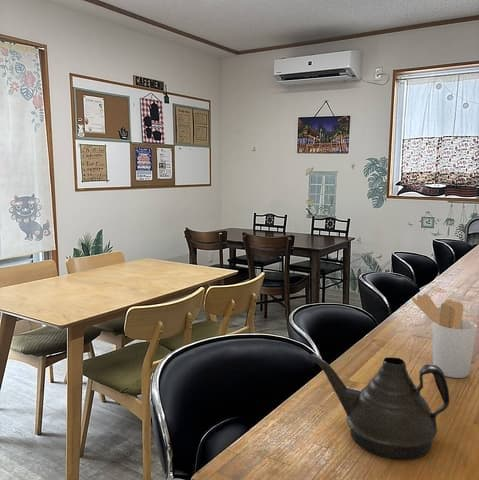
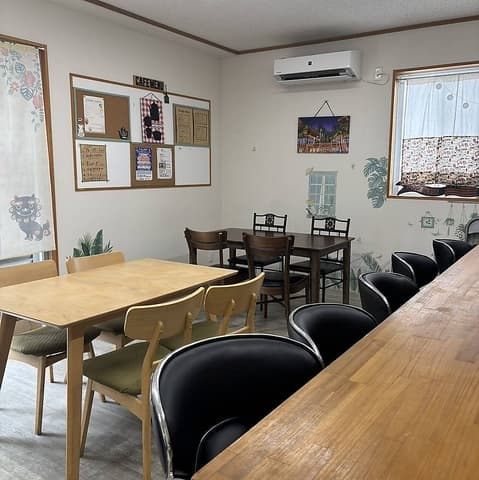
- utensil holder [411,293,478,379]
- teapot [307,353,450,461]
